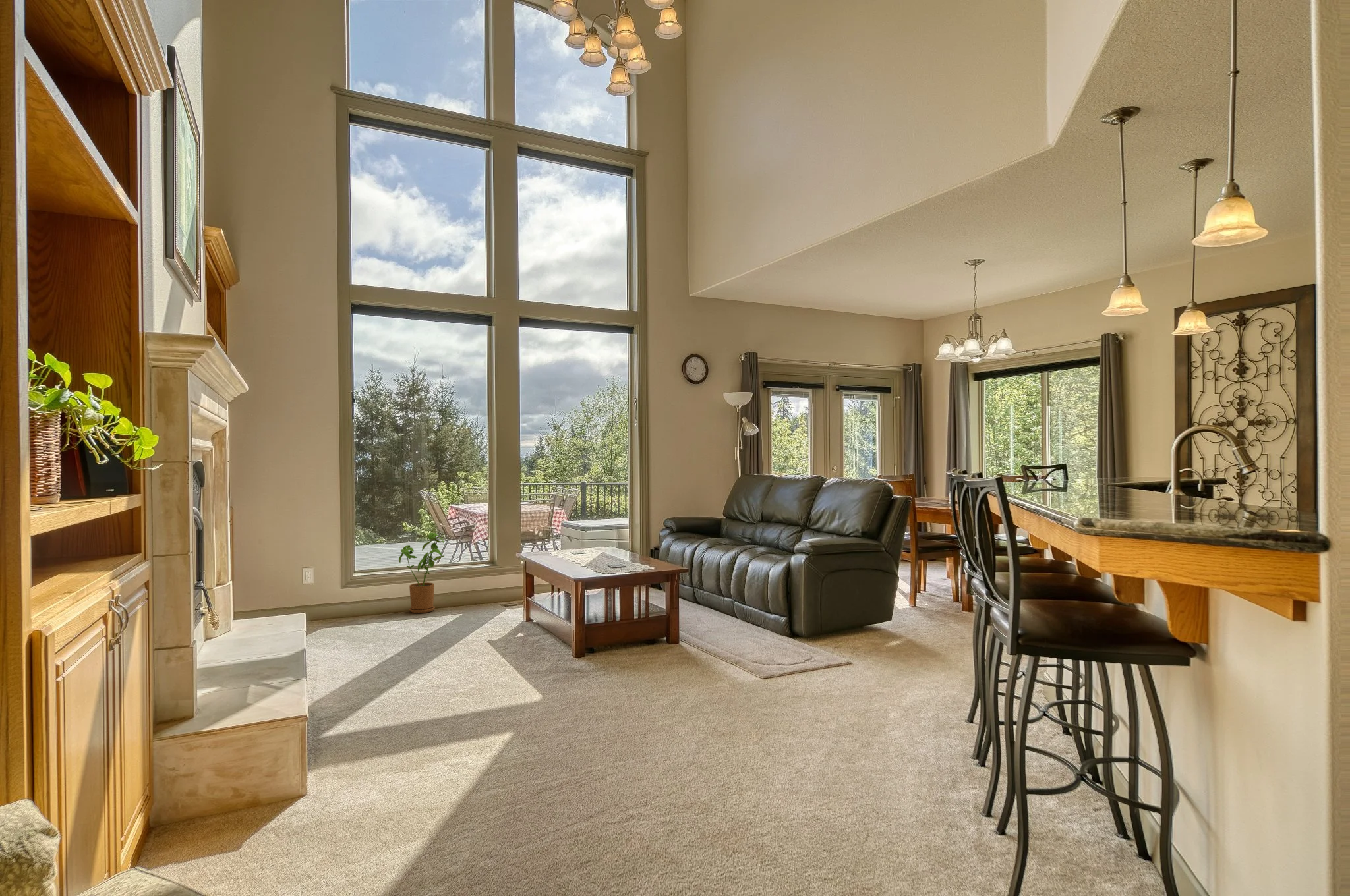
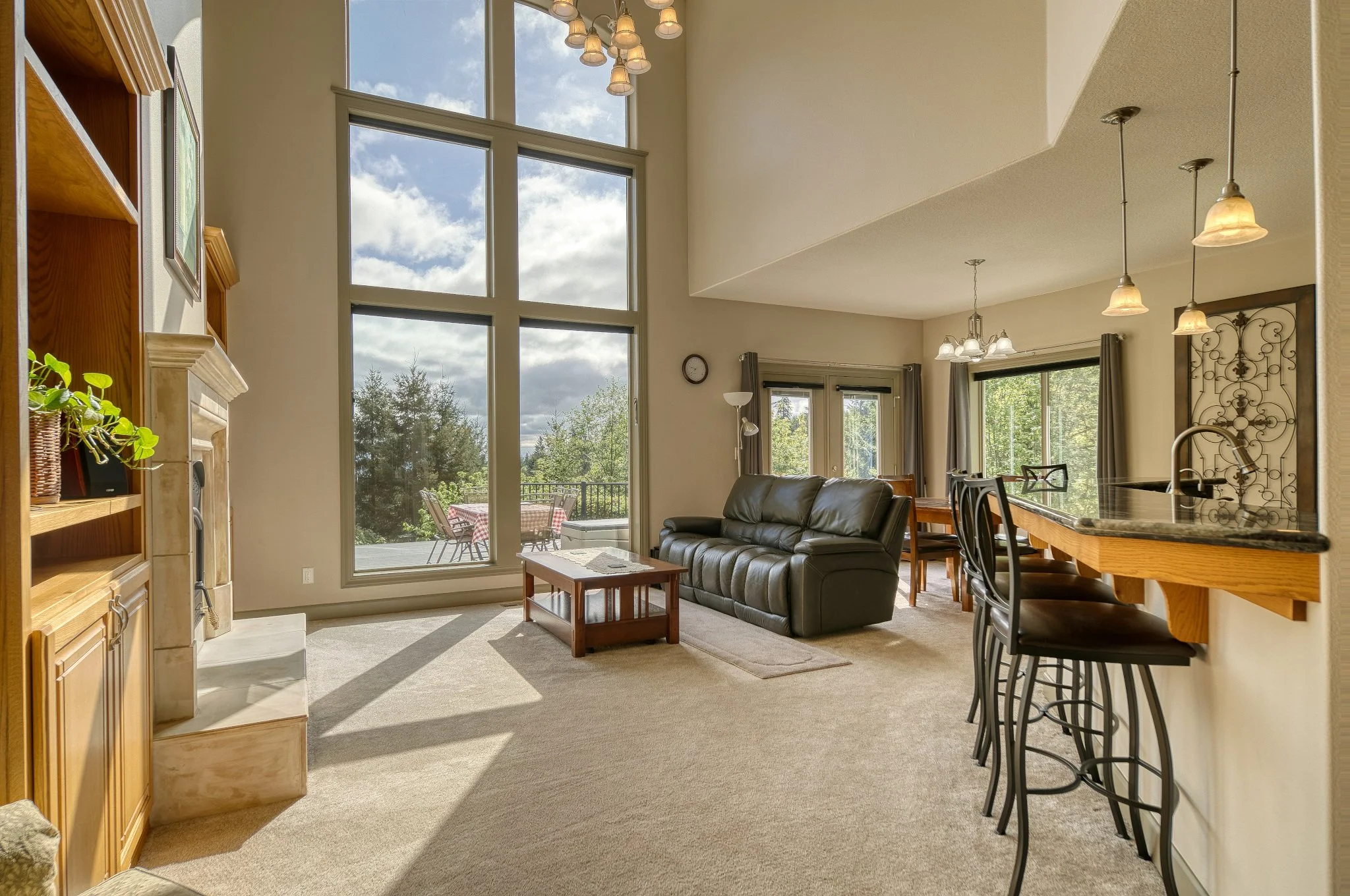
- house plant [398,532,445,614]
